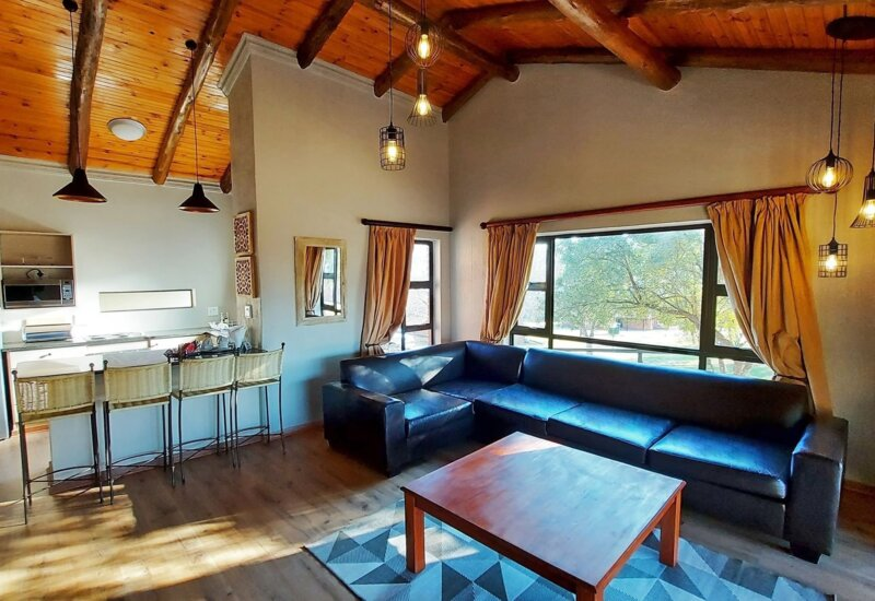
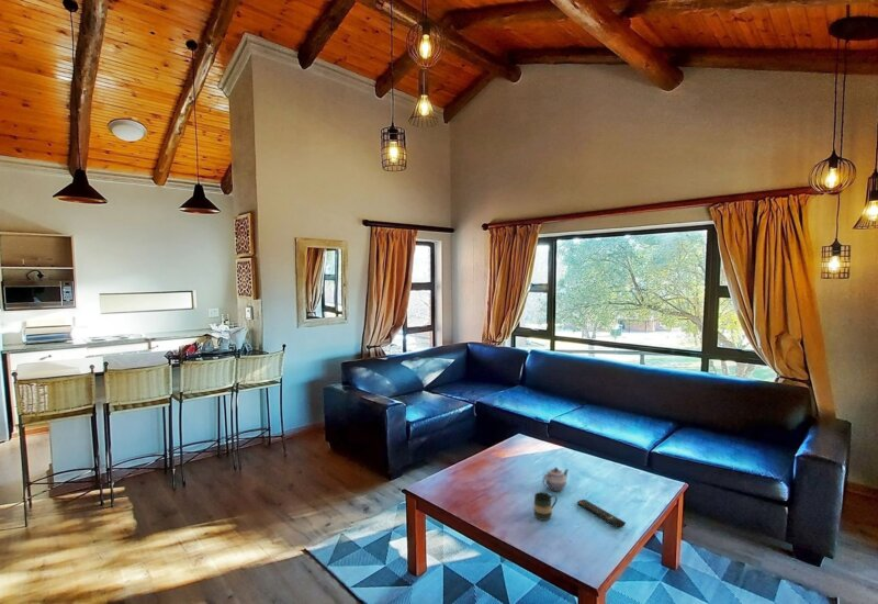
+ mug [532,491,558,522]
+ remote control [576,499,627,529]
+ teapot [541,467,570,492]
